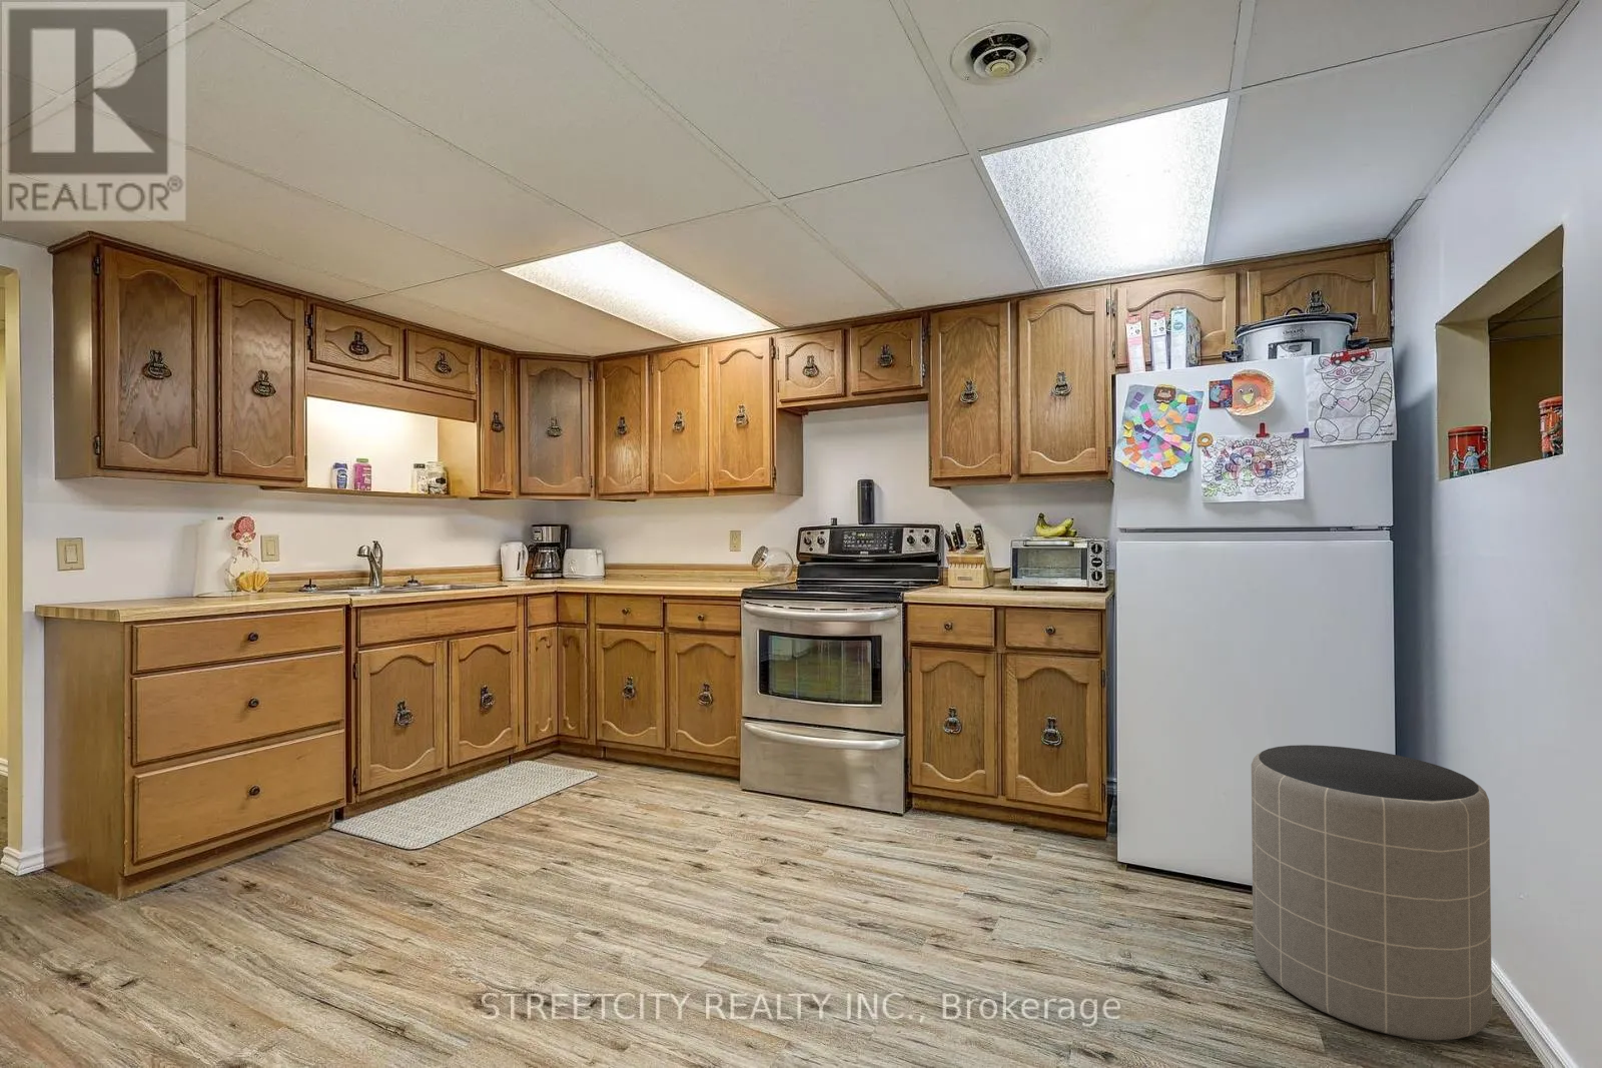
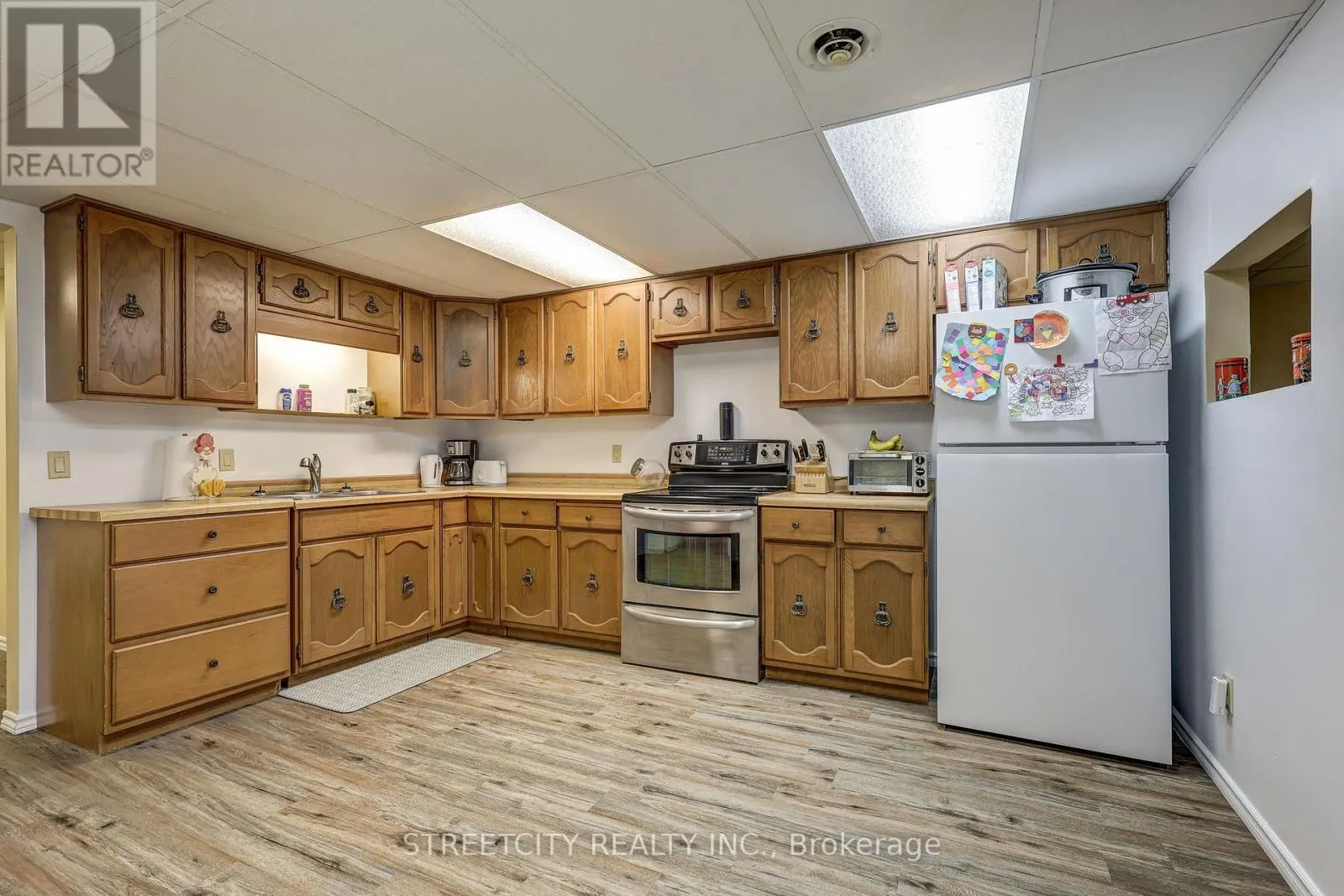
- trash can [1250,744,1492,1041]
